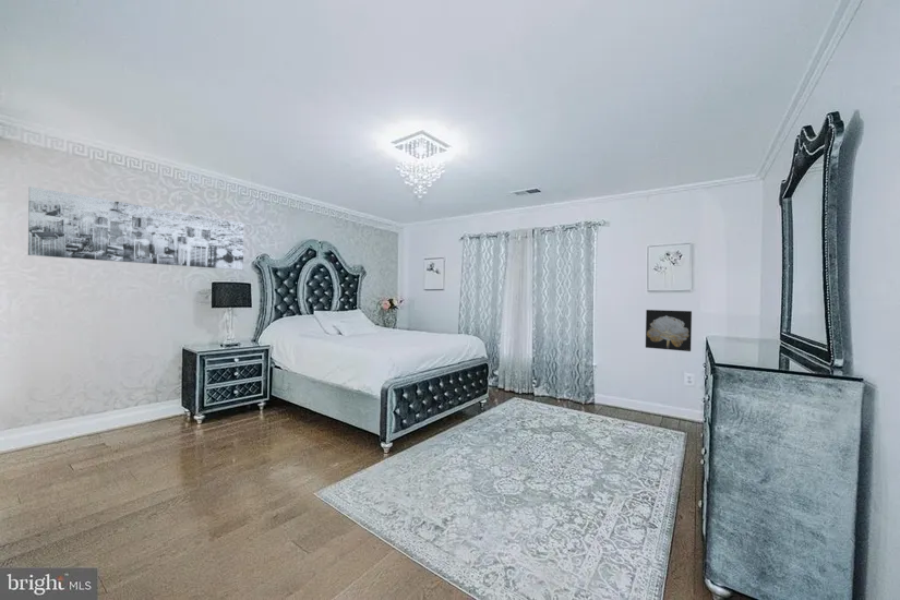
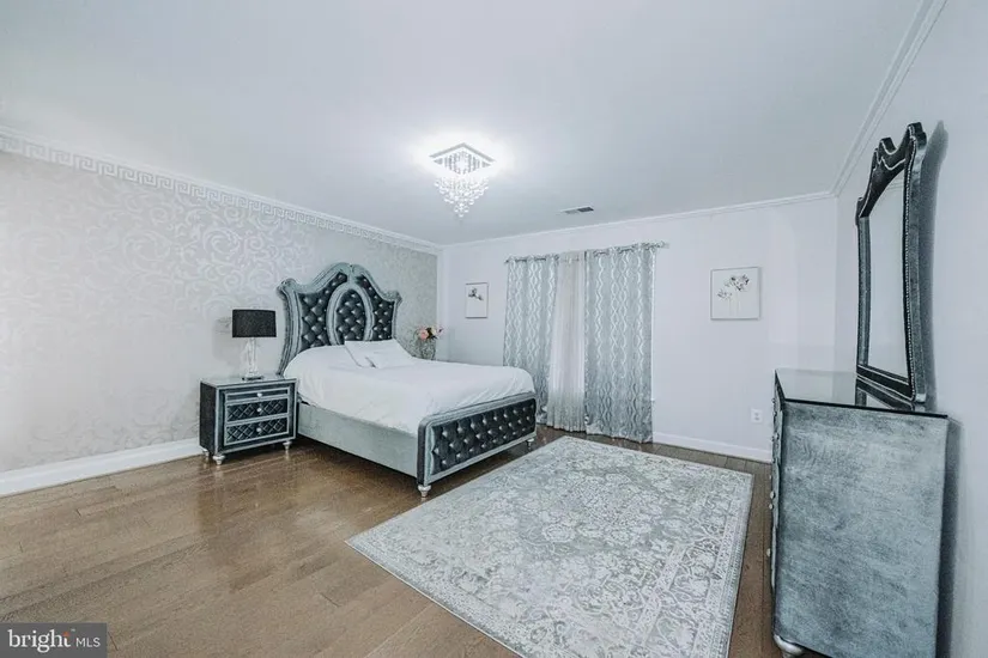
- wall art [645,309,693,352]
- wall art [27,185,244,271]
